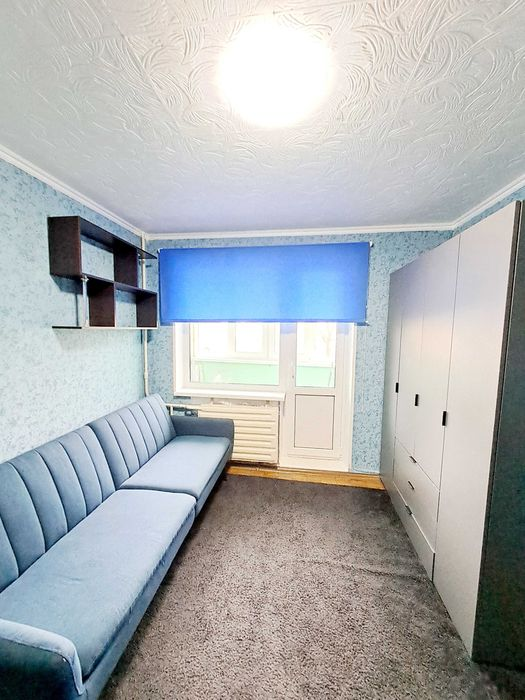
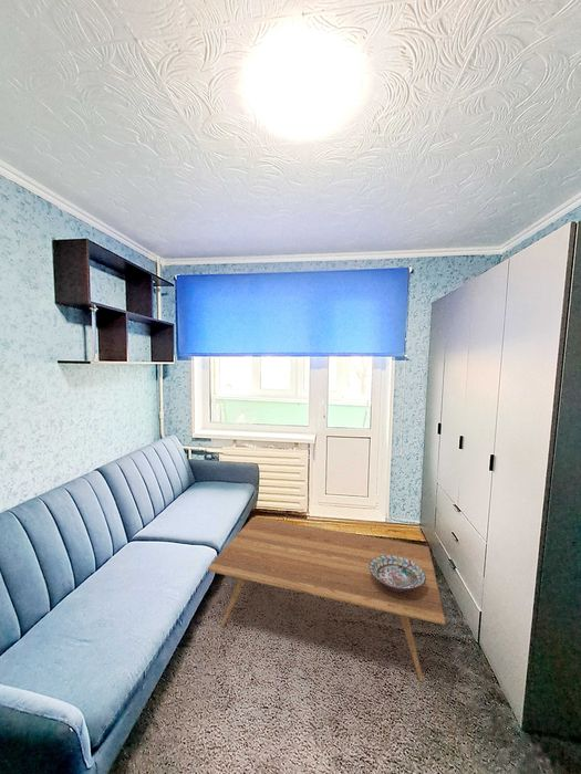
+ coffee table [207,516,447,683]
+ decorative bowl [370,555,426,593]
